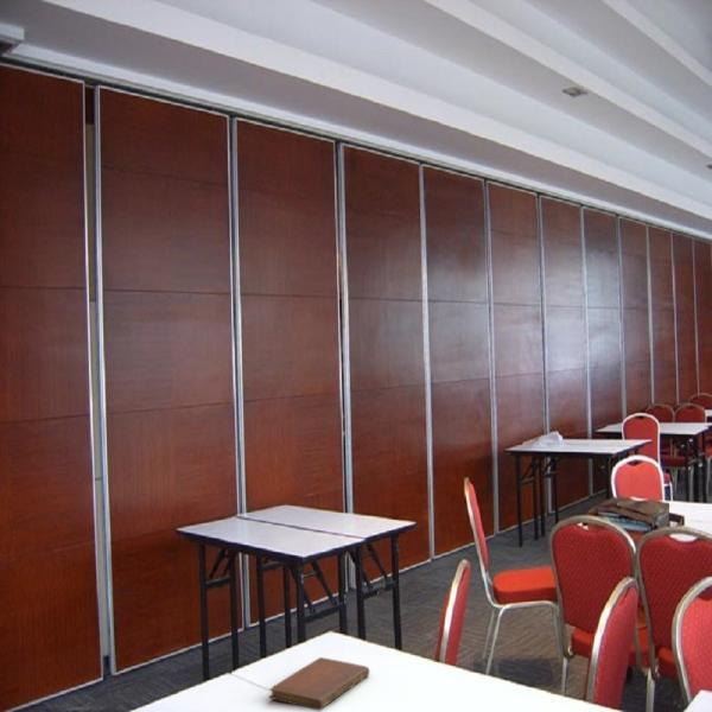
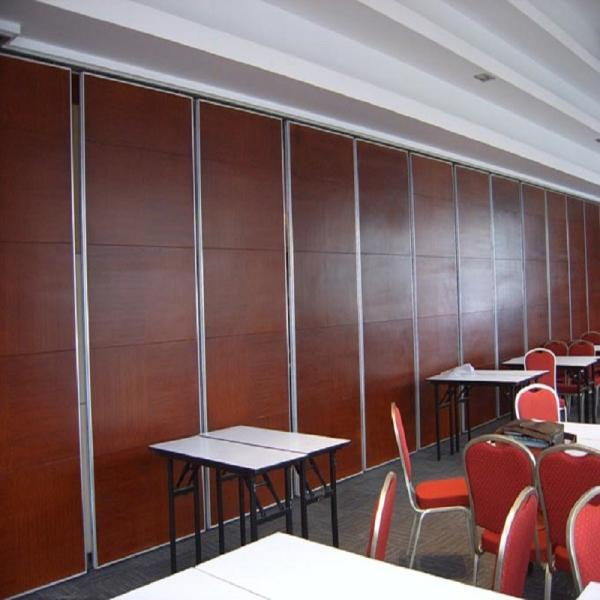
- notebook [268,656,370,711]
